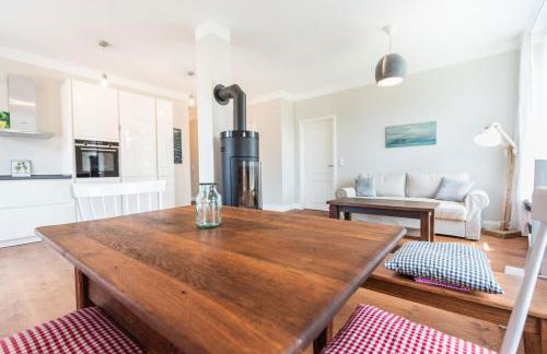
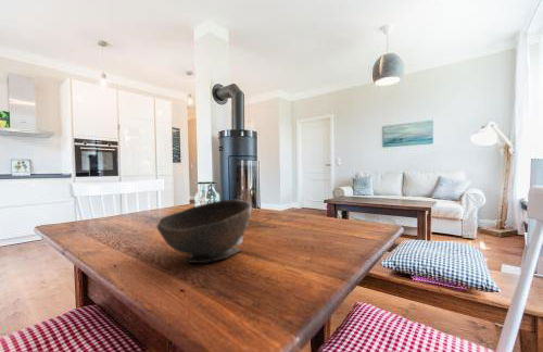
+ bowl [155,199,252,264]
